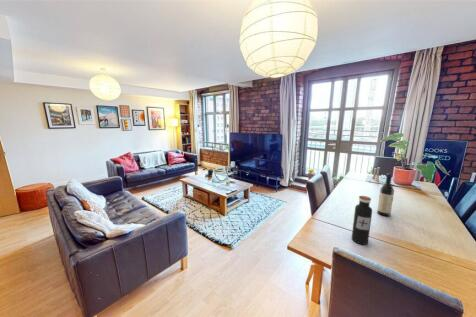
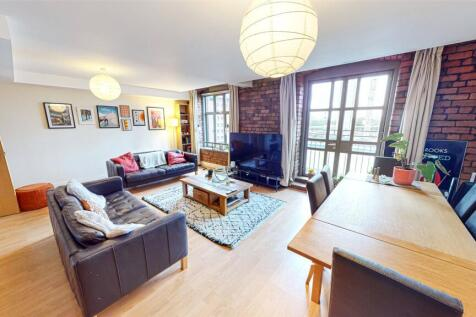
- water bottle [351,195,373,246]
- wine bottle [376,173,395,217]
